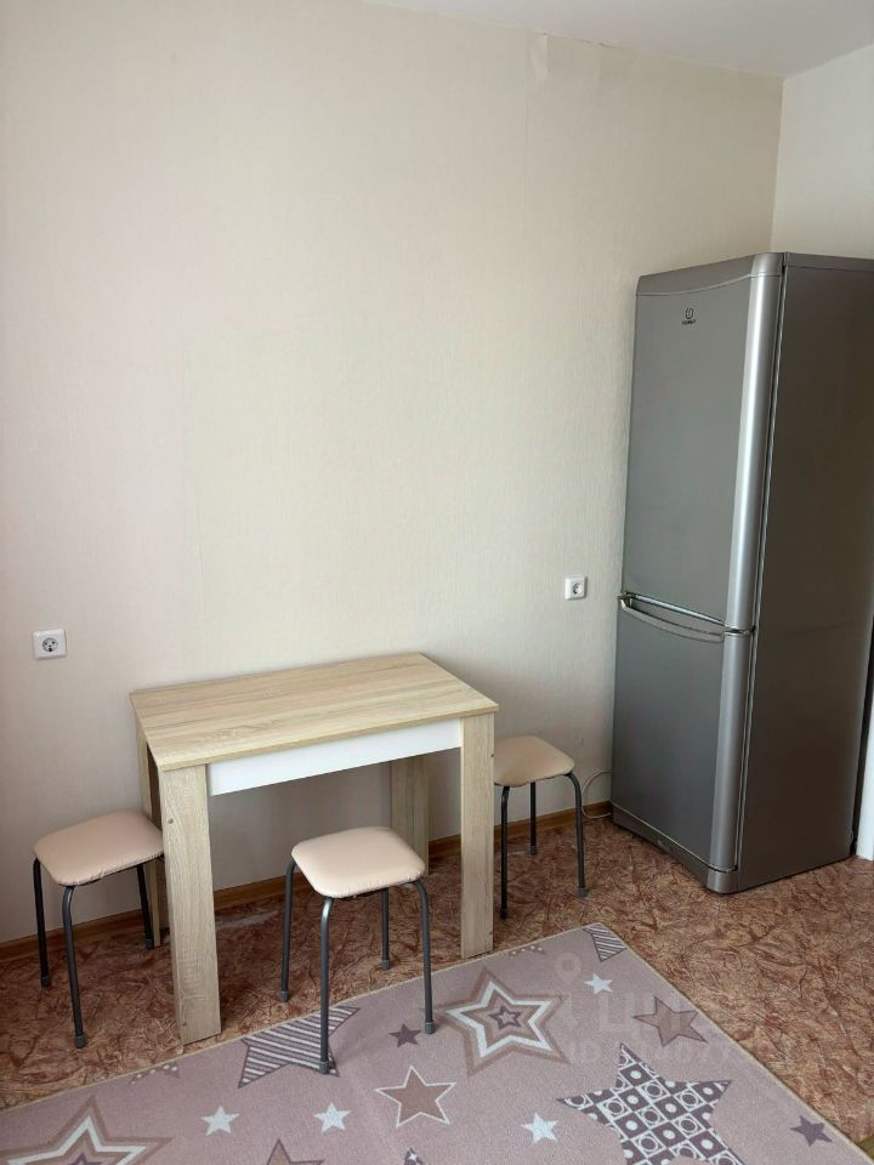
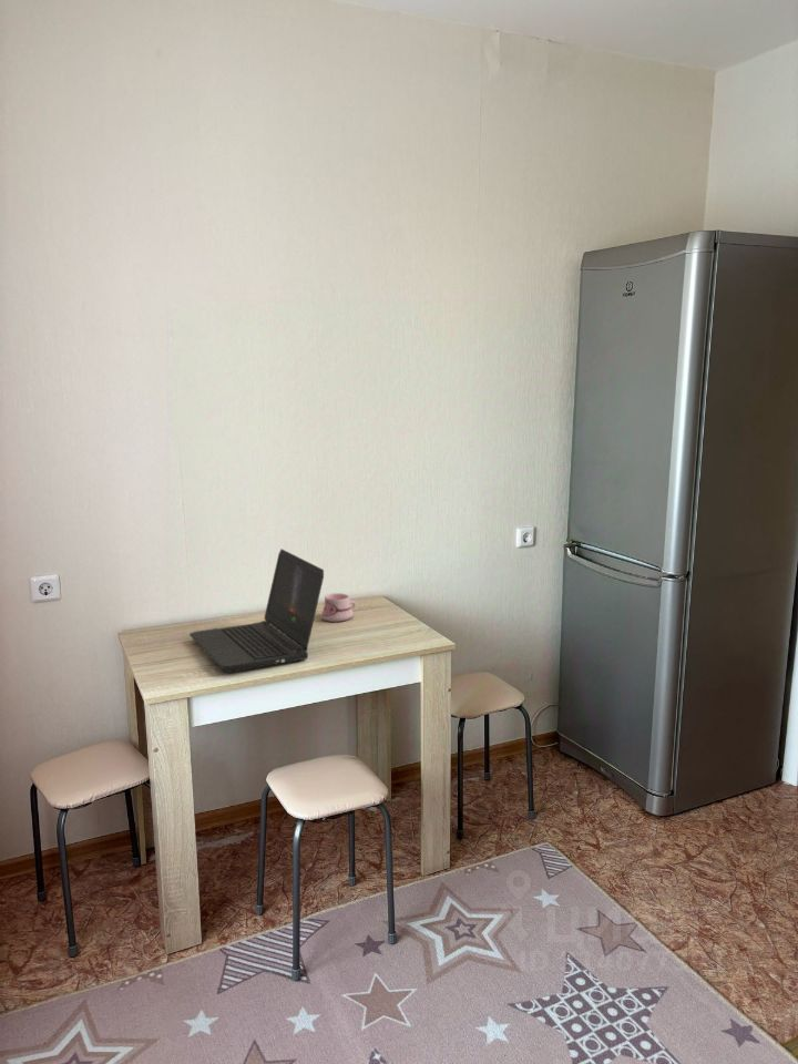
+ laptop computer [188,548,325,674]
+ mug [320,592,358,623]
